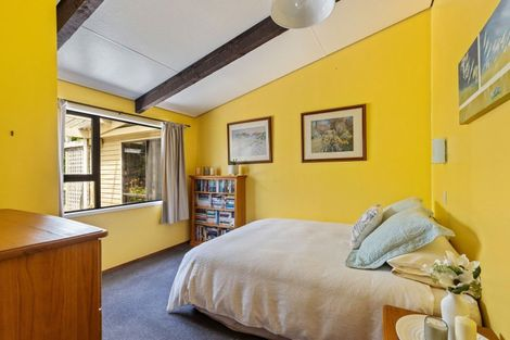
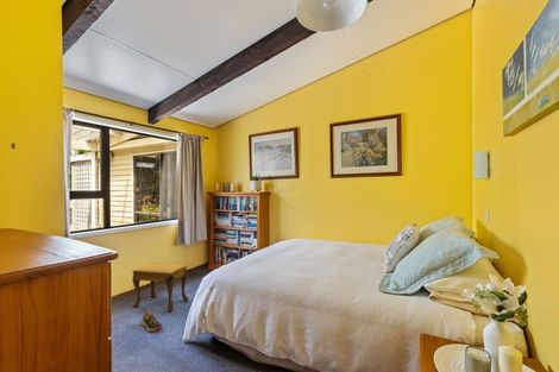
+ footstool [132,261,189,314]
+ shoe [139,310,163,333]
